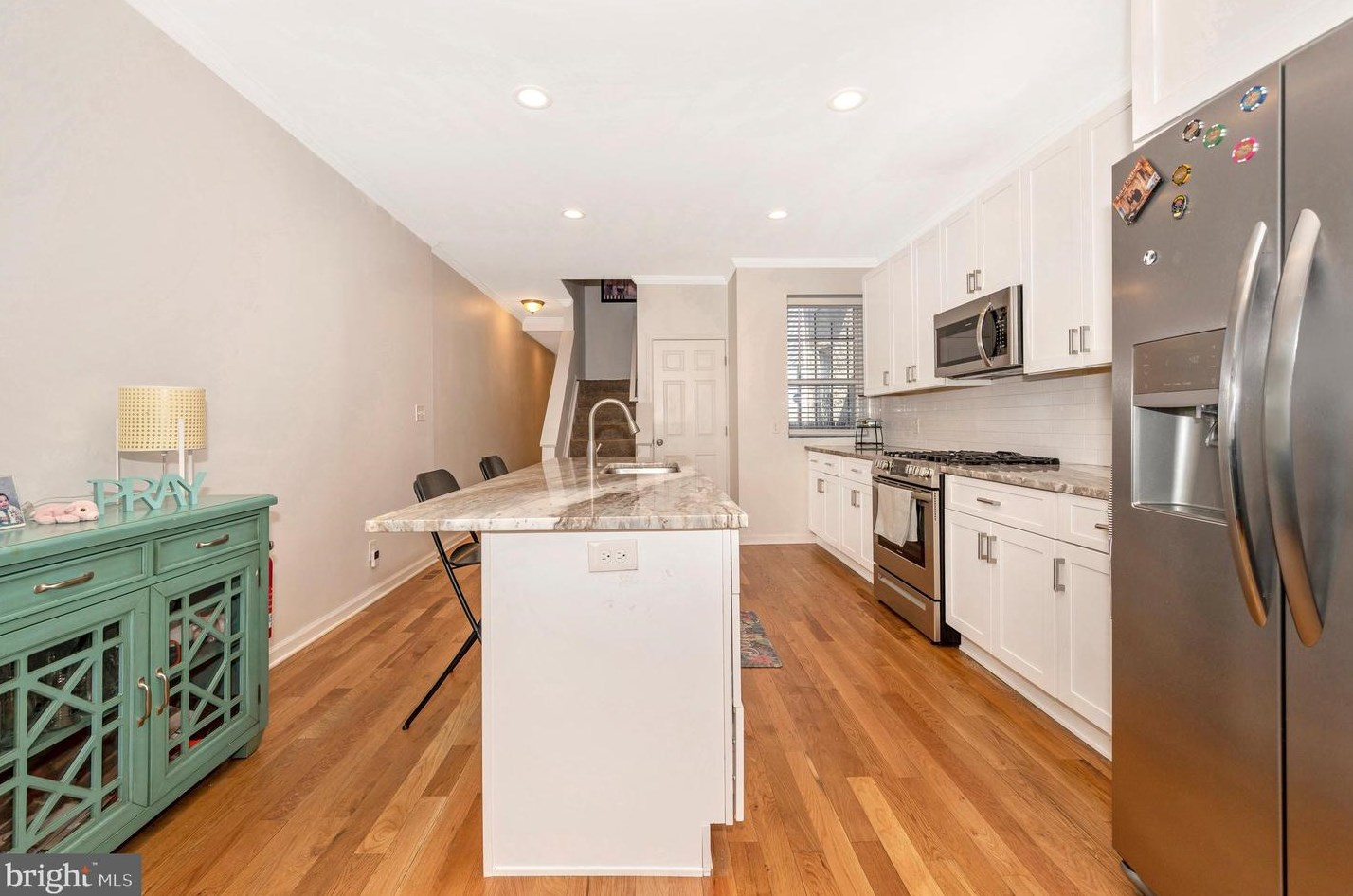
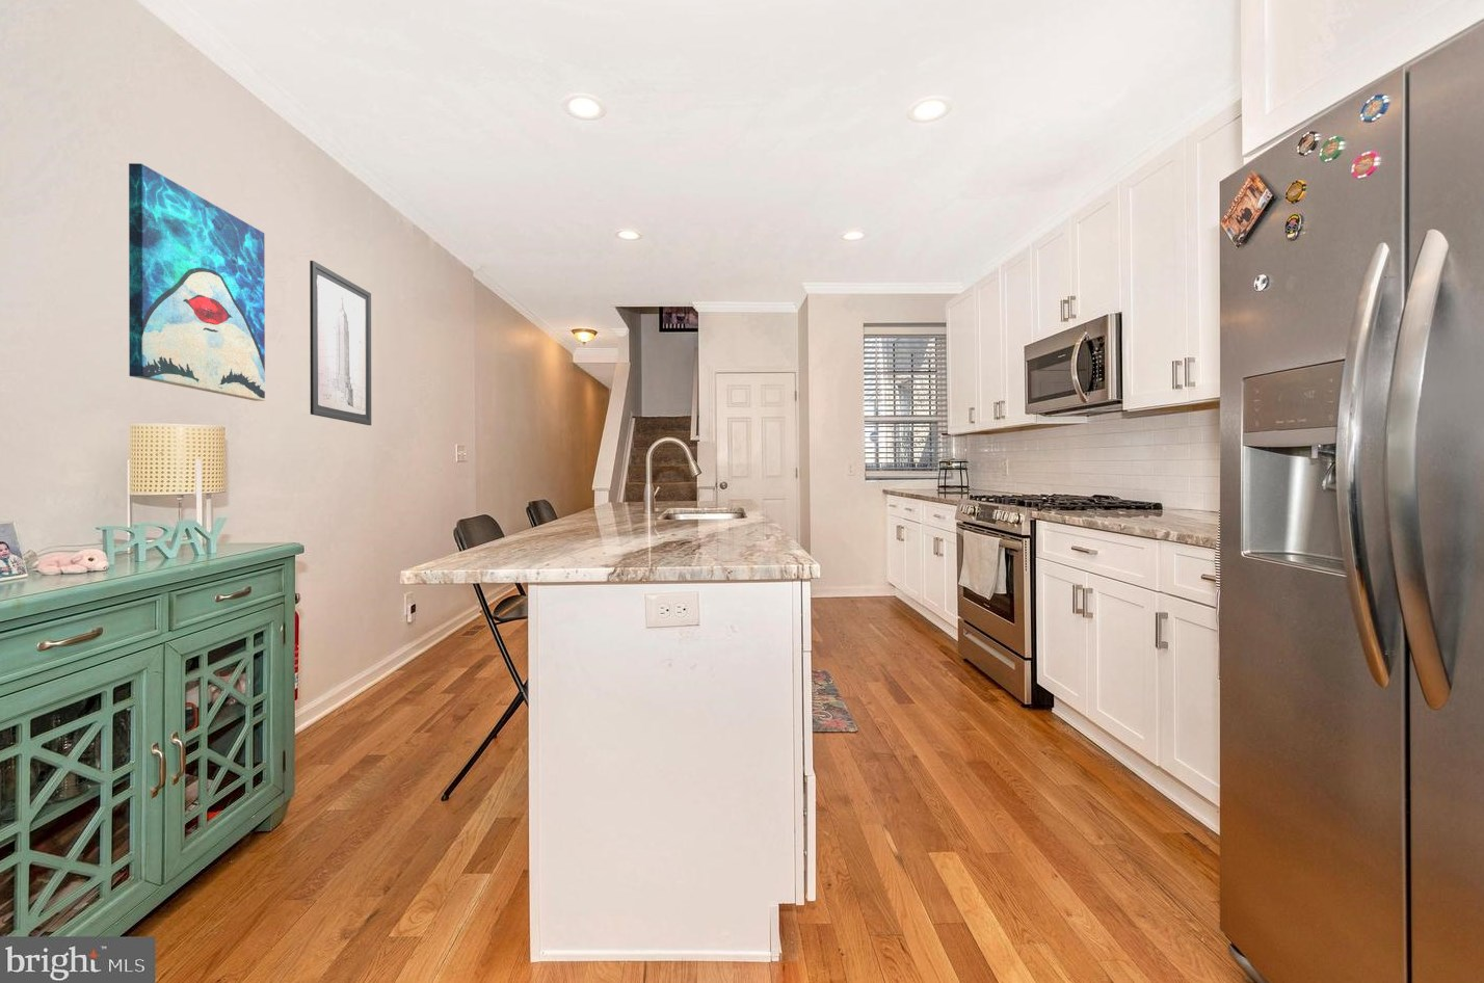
+ wall art [128,162,267,403]
+ wall art [308,260,372,426]
